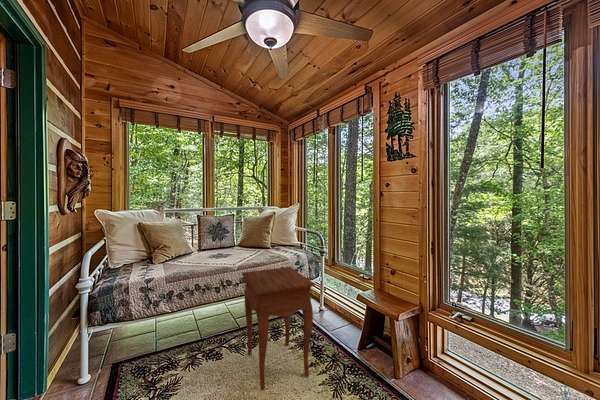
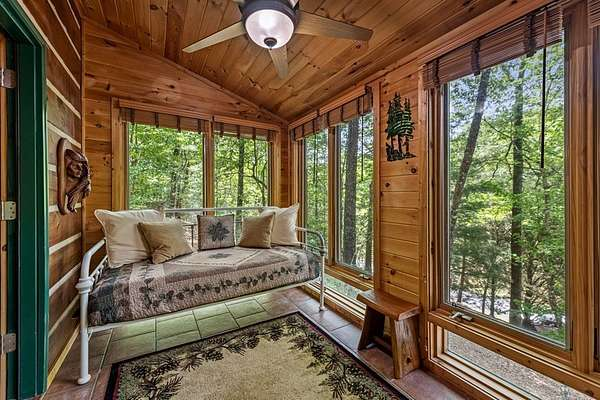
- side table [241,266,316,391]
